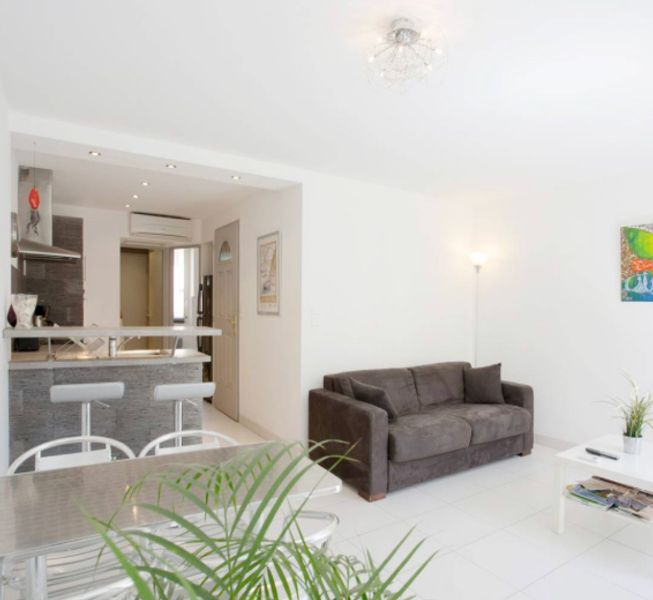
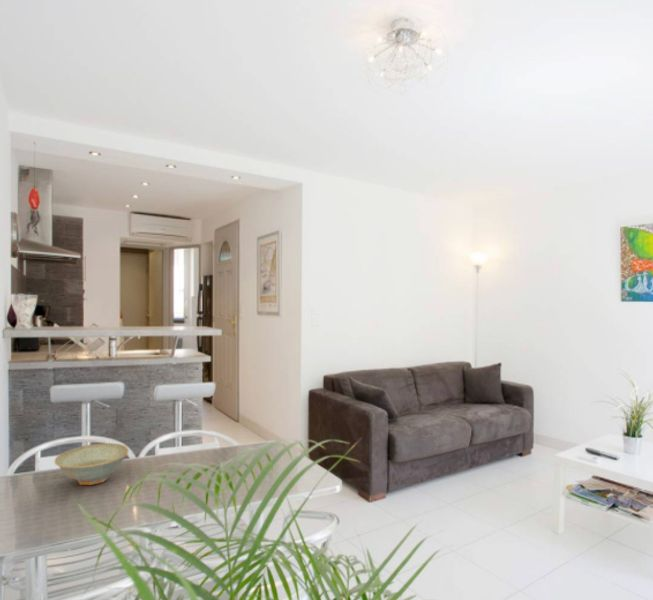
+ dish [53,442,130,486]
